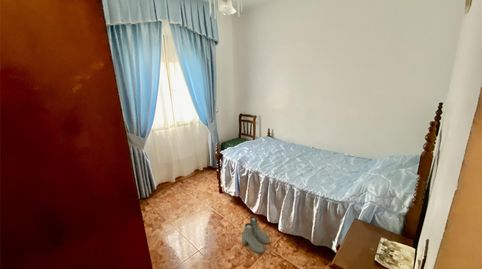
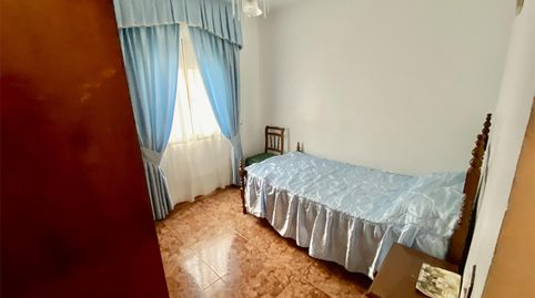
- boots [241,215,270,254]
